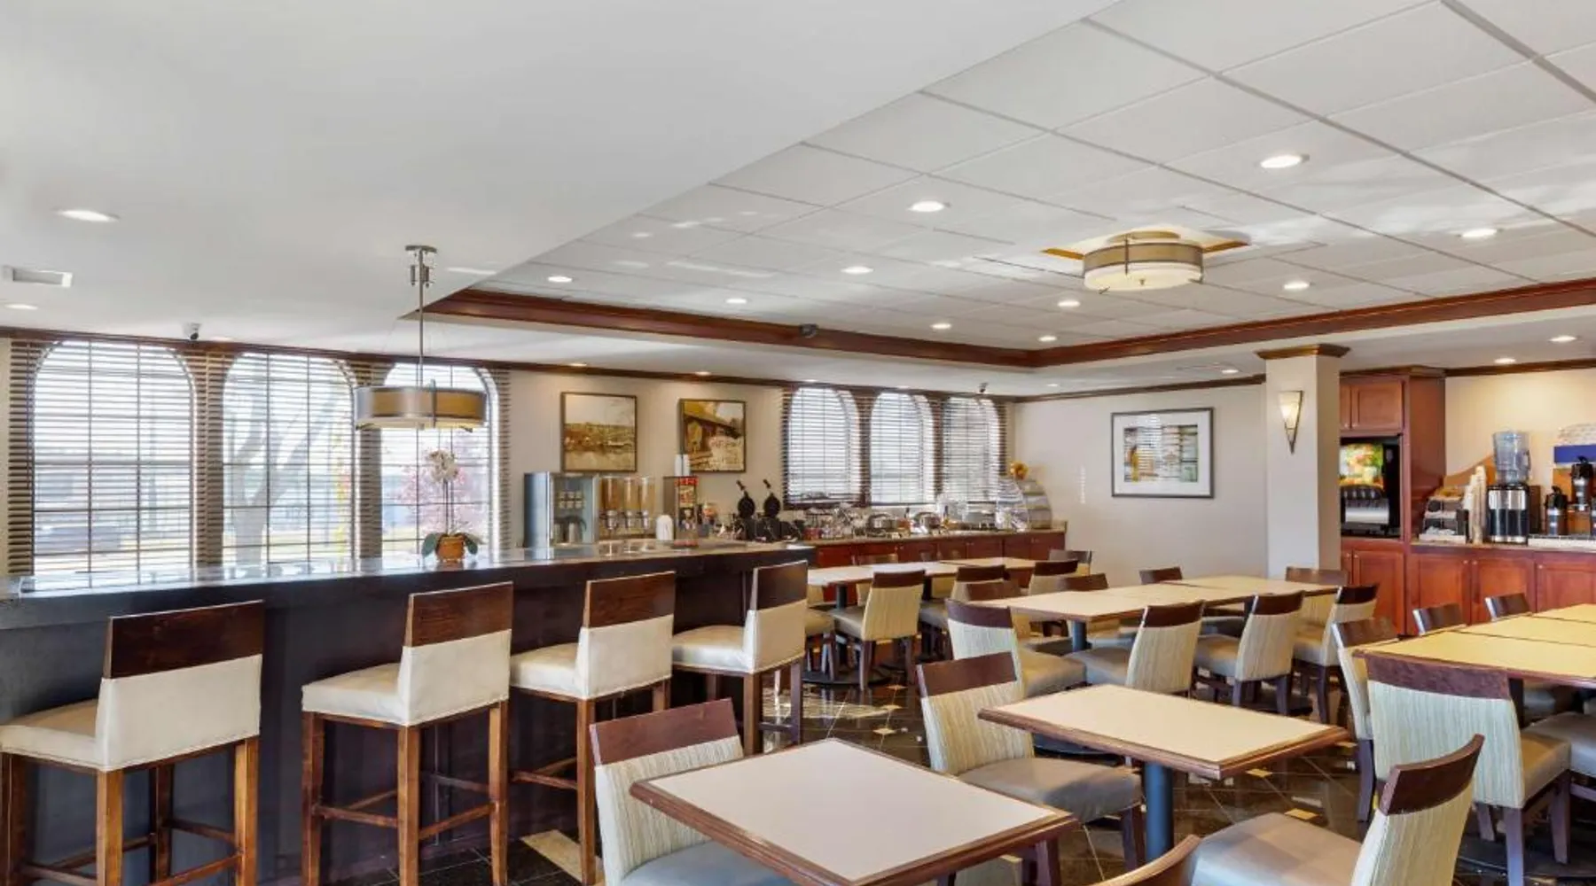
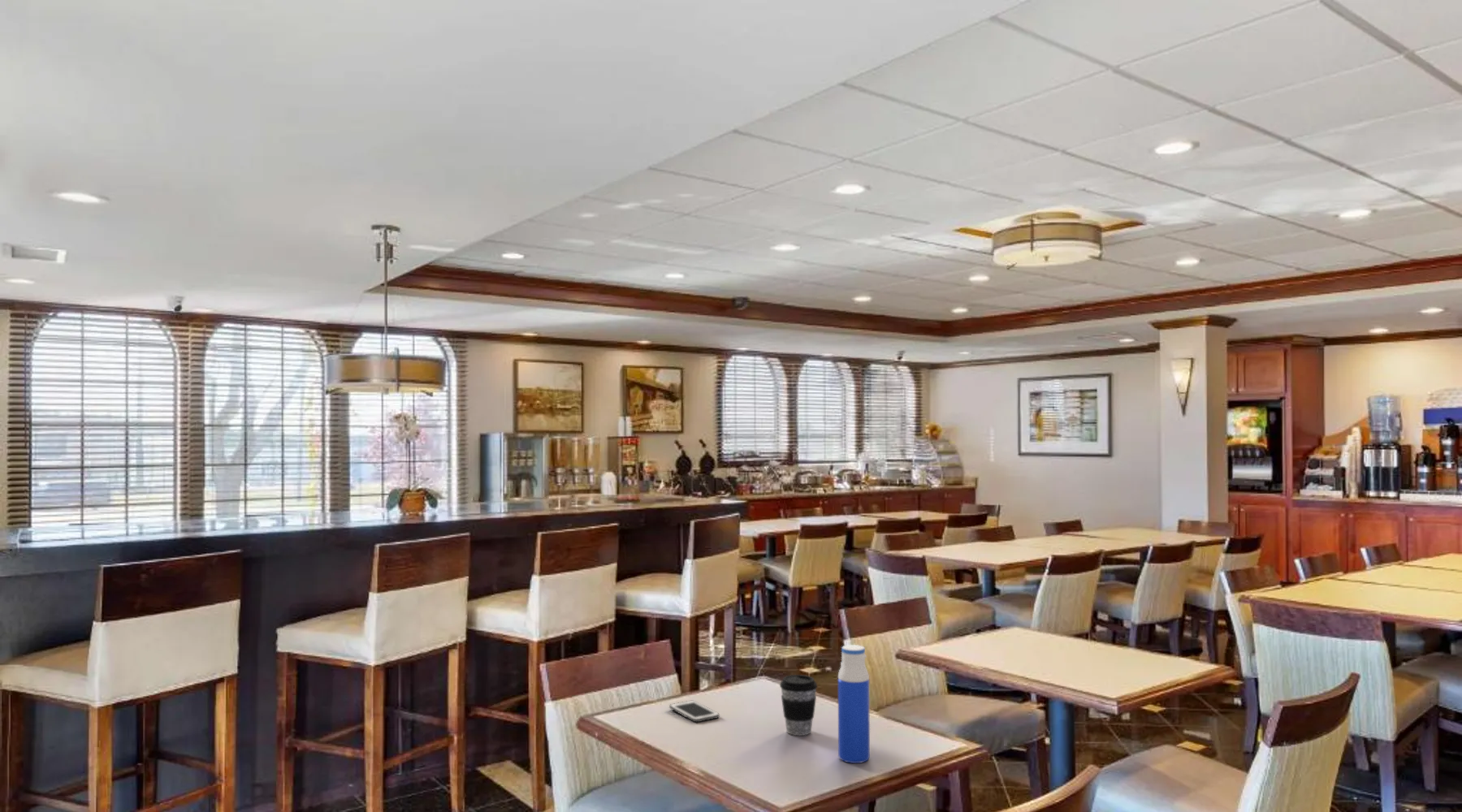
+ water bottle [837,644,871,764]
+ cell phone [668,700,720,723]
+ coffee cup [779,674,818,736]
